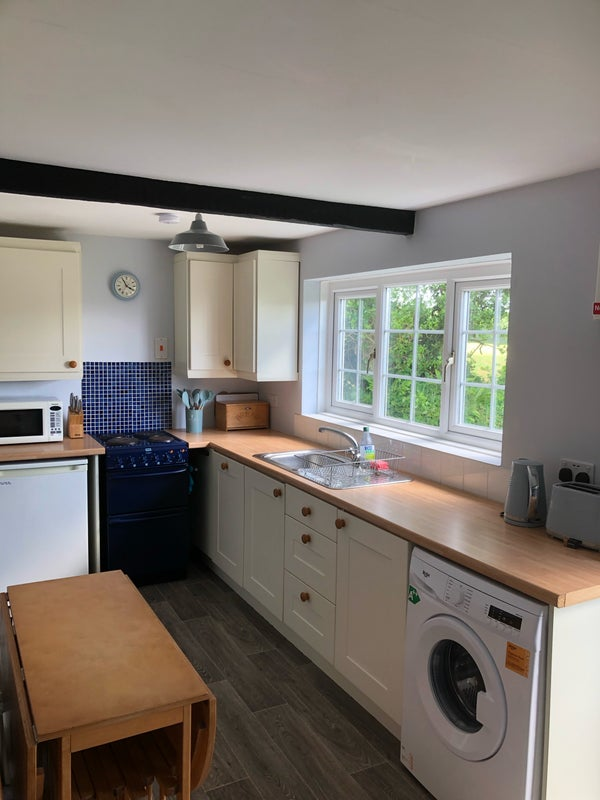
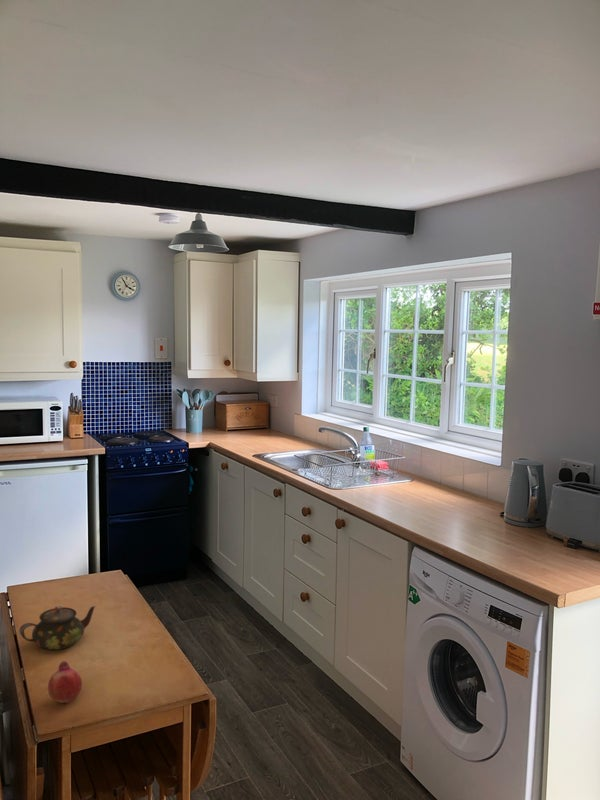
+ teapot [19,605,97,651]
+ fruit [47,660,83,705]
